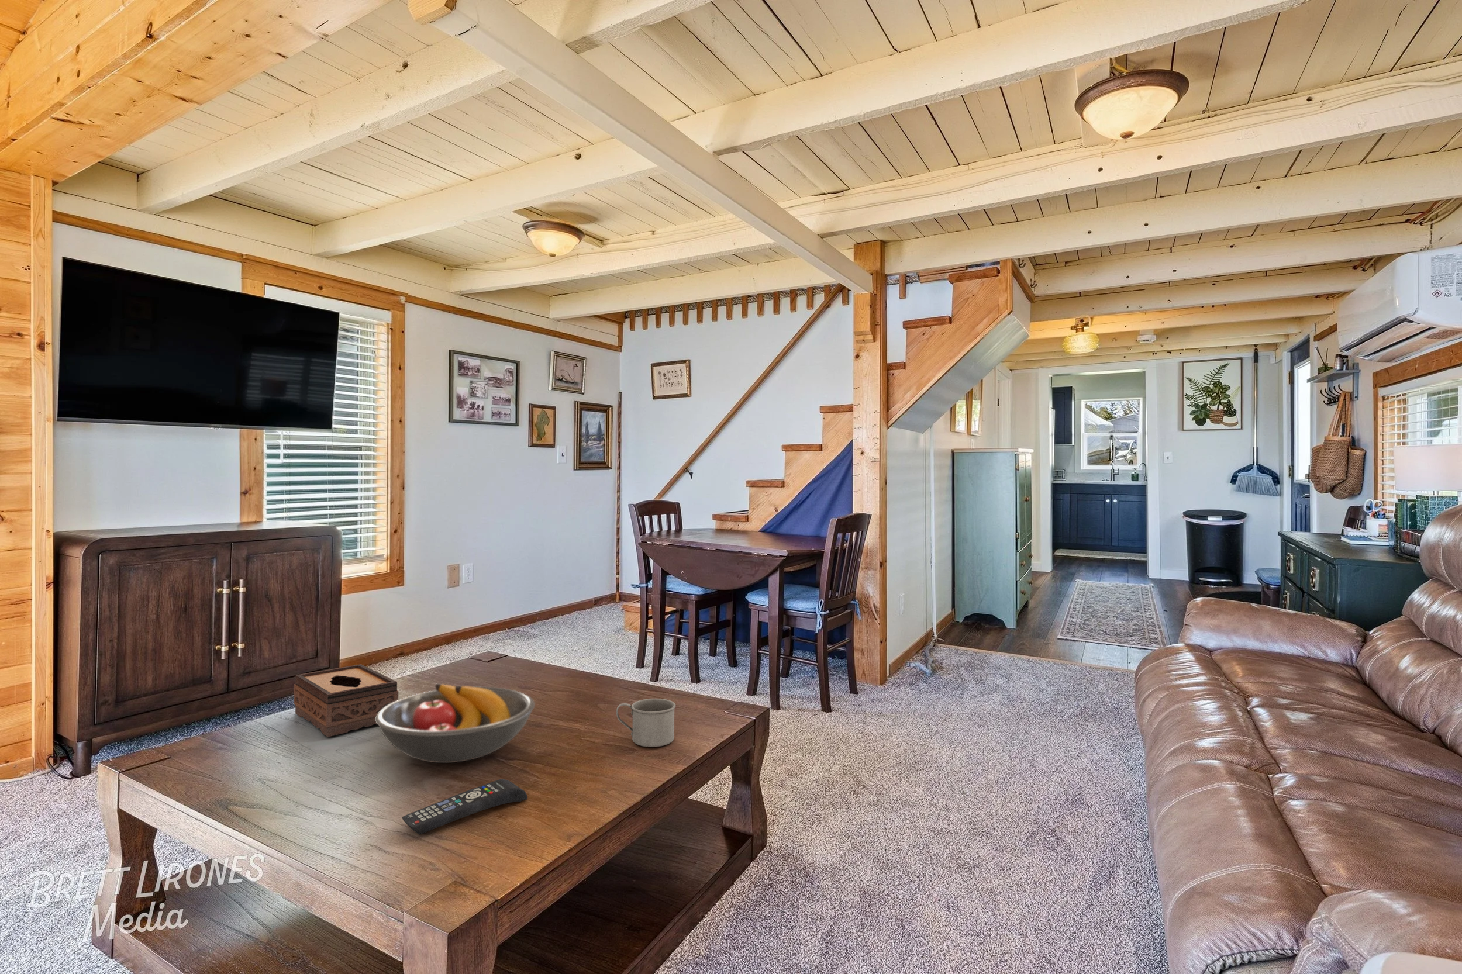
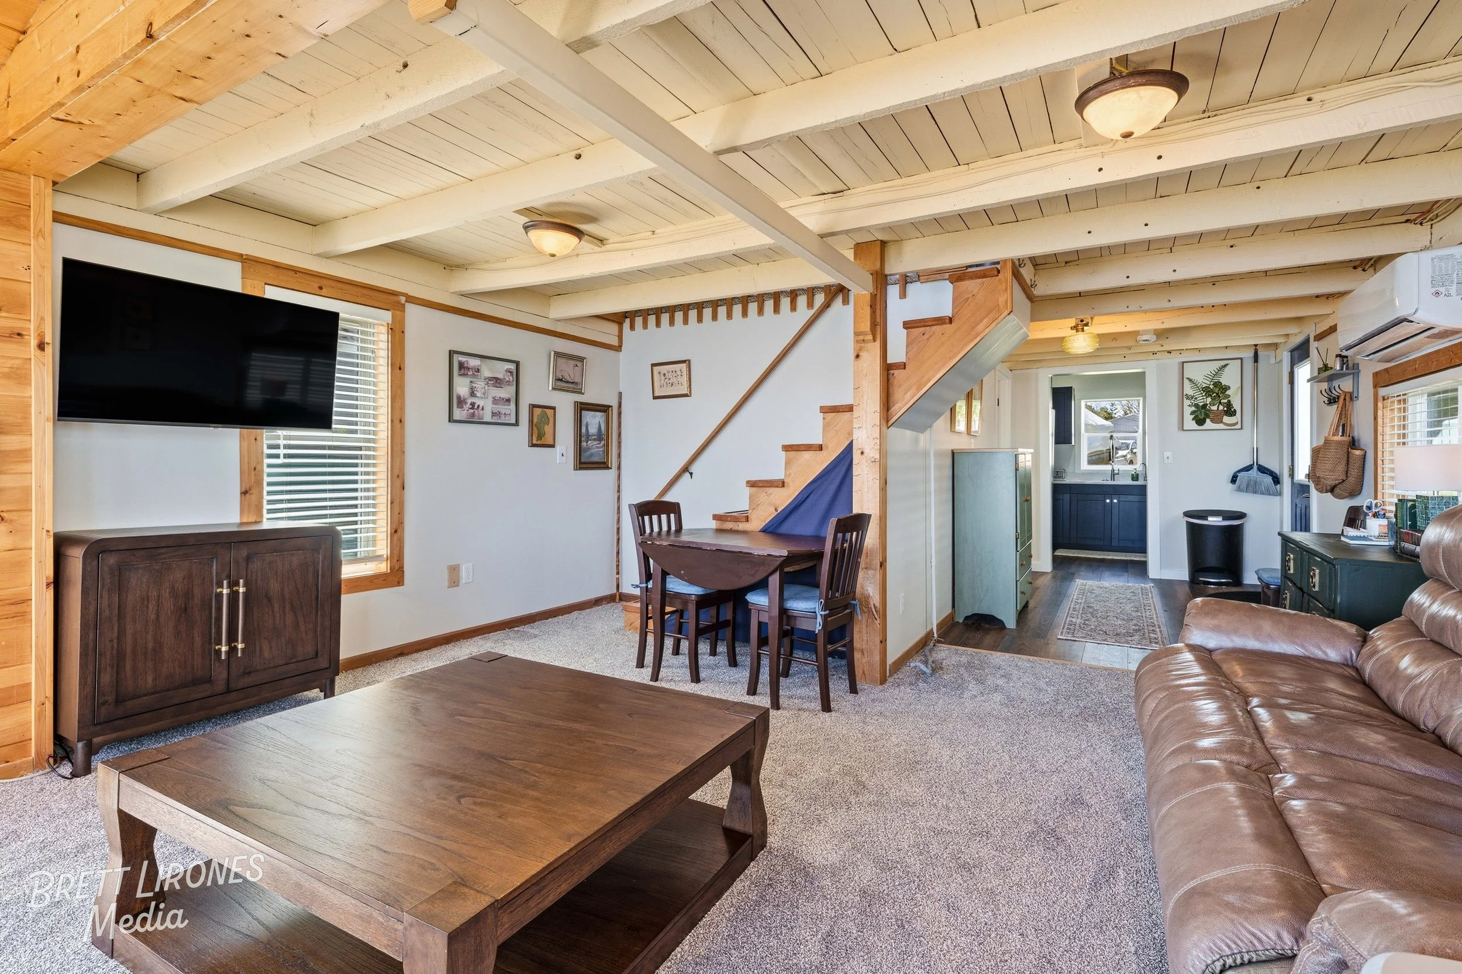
- remote control [402,778,528,835]
- tissue box [293,663,399,737]
- mug [616,698,676,748]
- fruit bowl [375,683,535,763]
